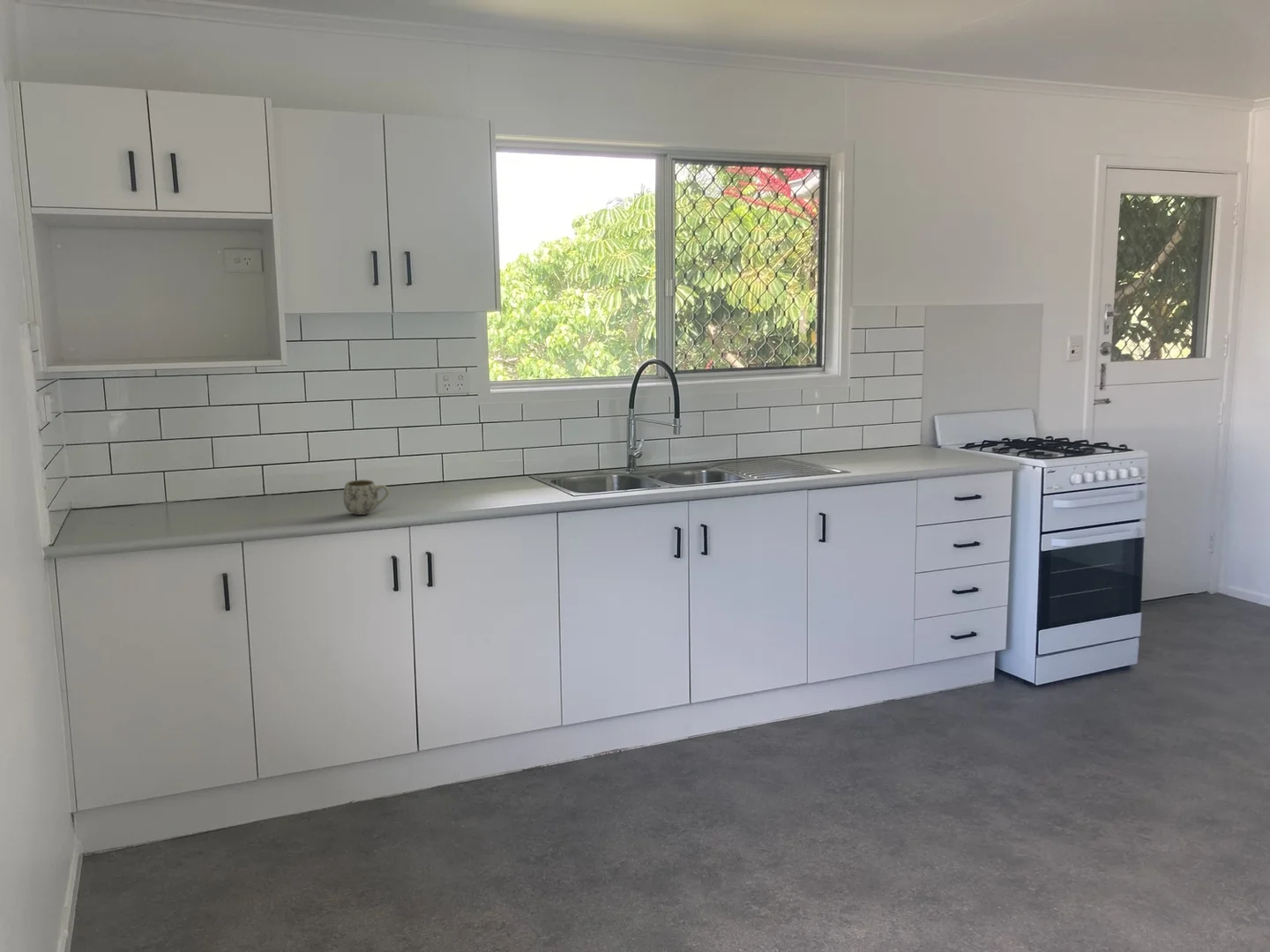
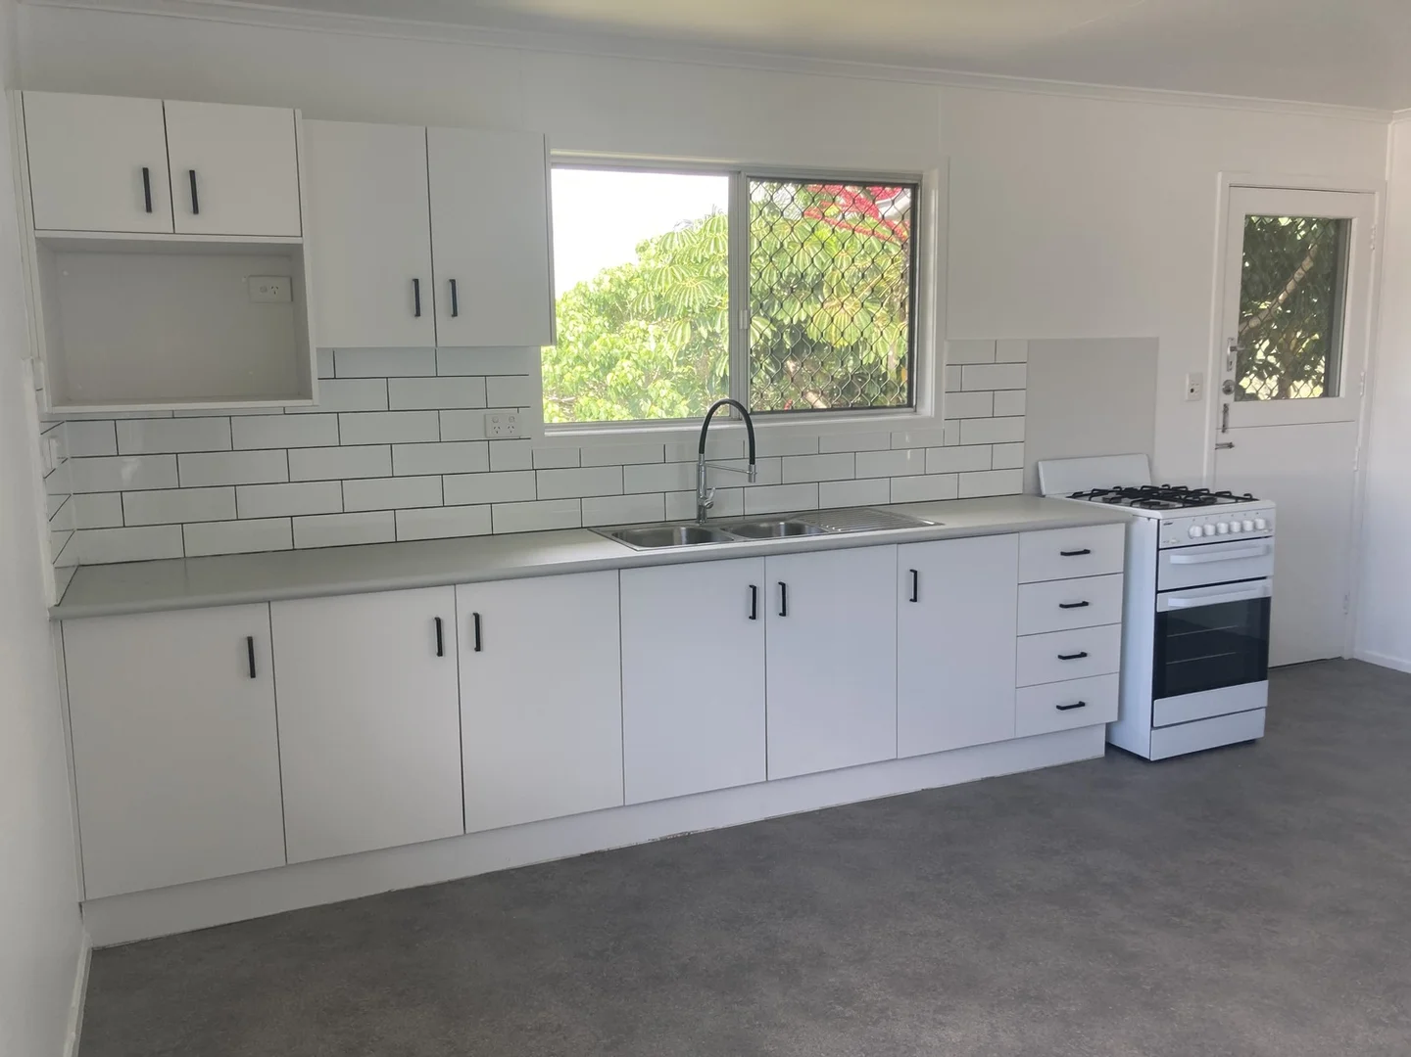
- mug [342,479,390,516]
